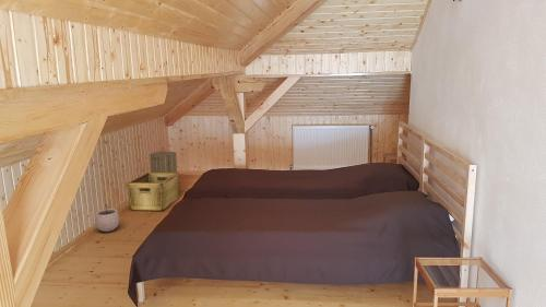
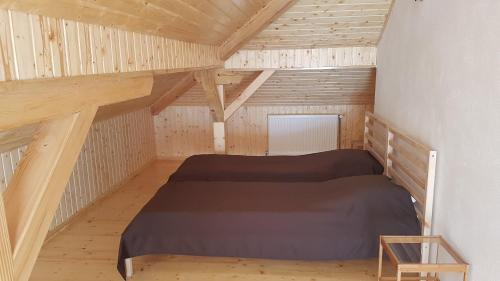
- plant pot [94,202,120,233]
- laundry hamper [149,146,178,180]
- hamper [124,172,180,212]
